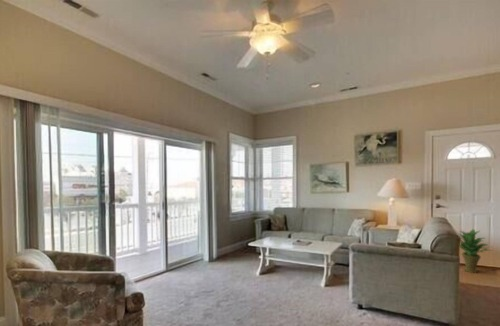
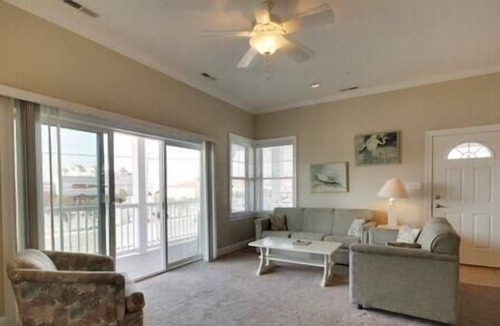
- potted plant [458,228,493,274]
